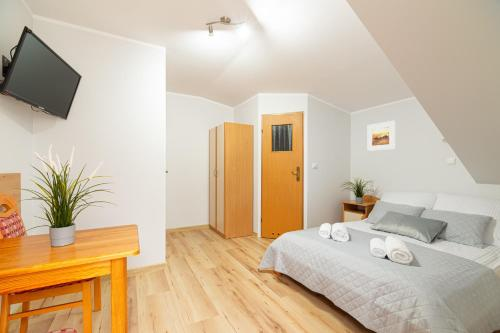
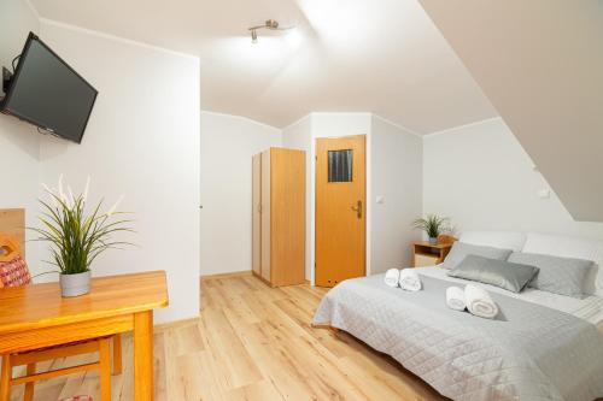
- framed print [367,120,396,152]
